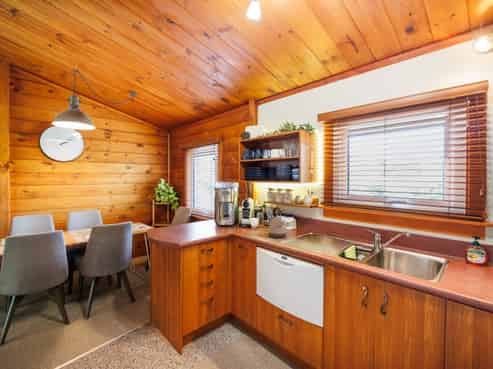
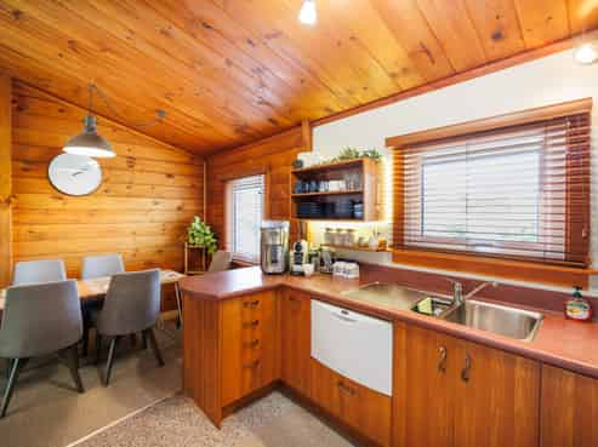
- kettle [267,206,288,239]
